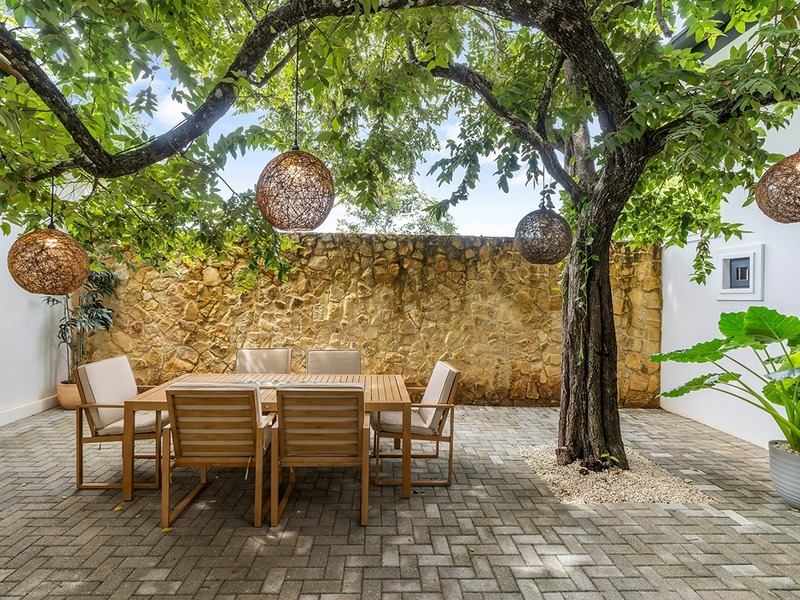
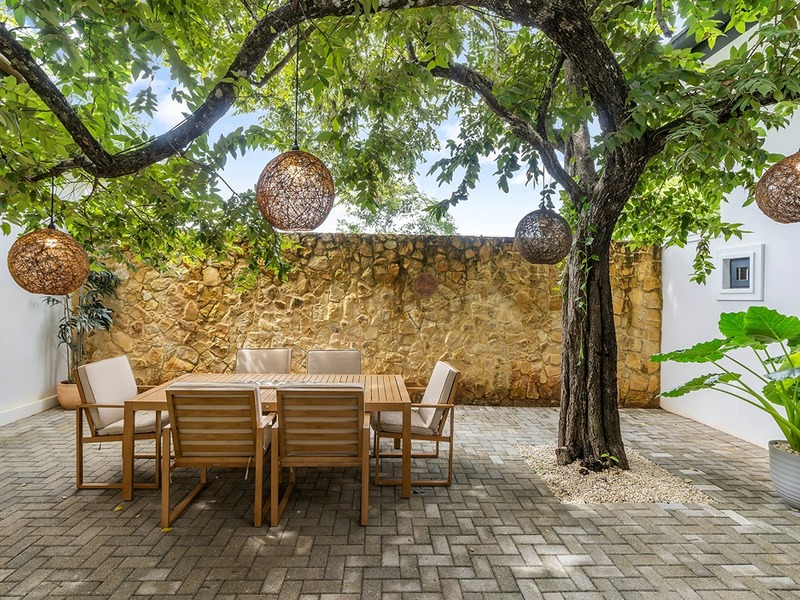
+ decorative platter [412,272,439,299]
